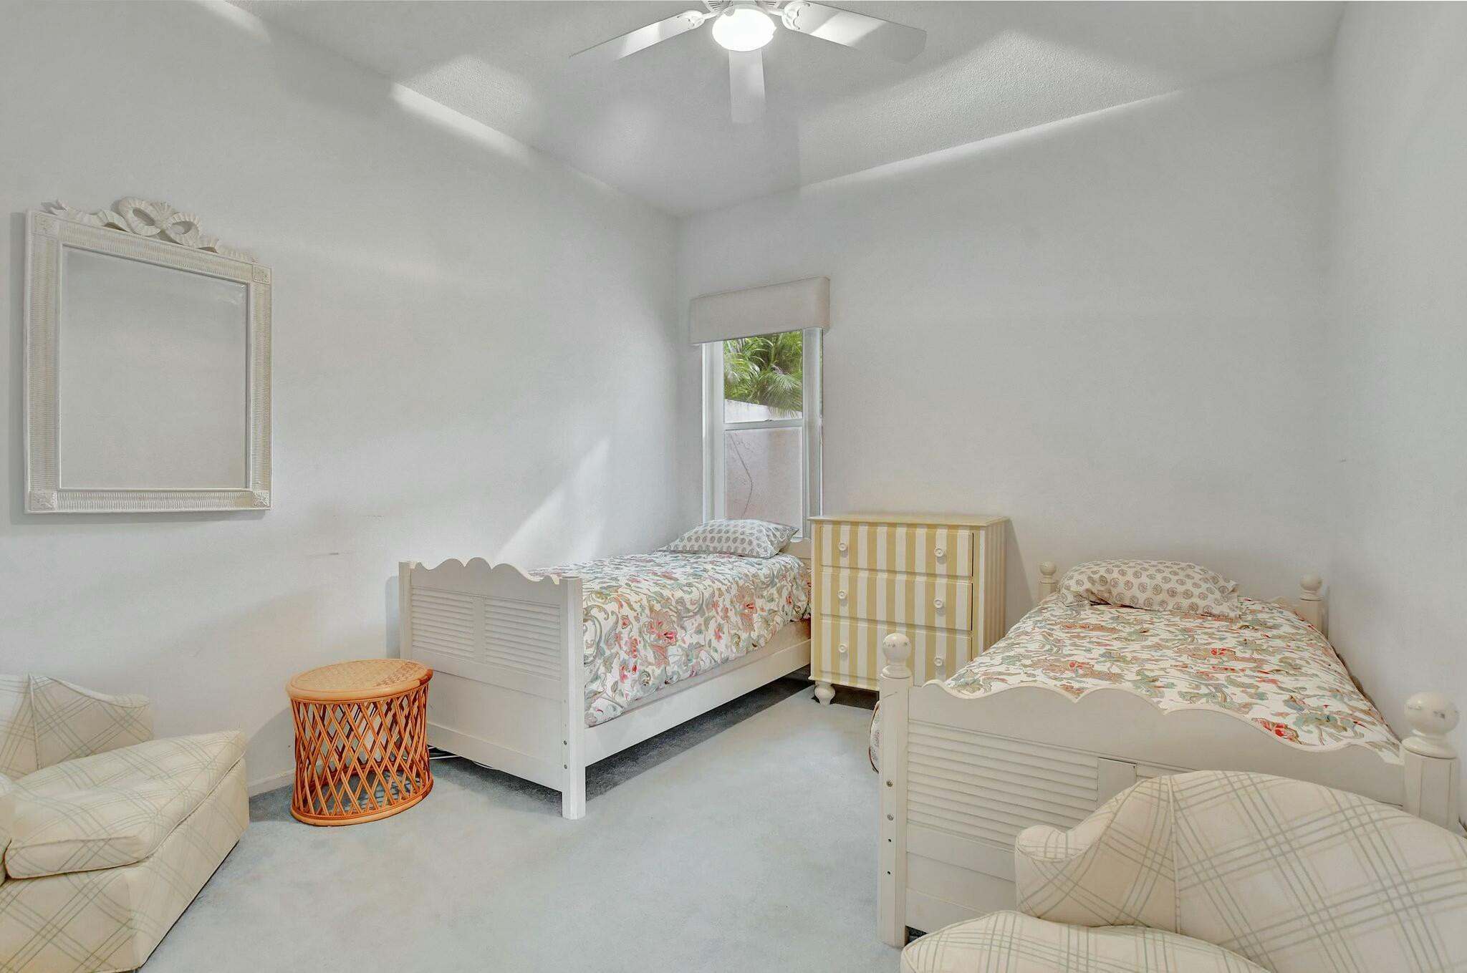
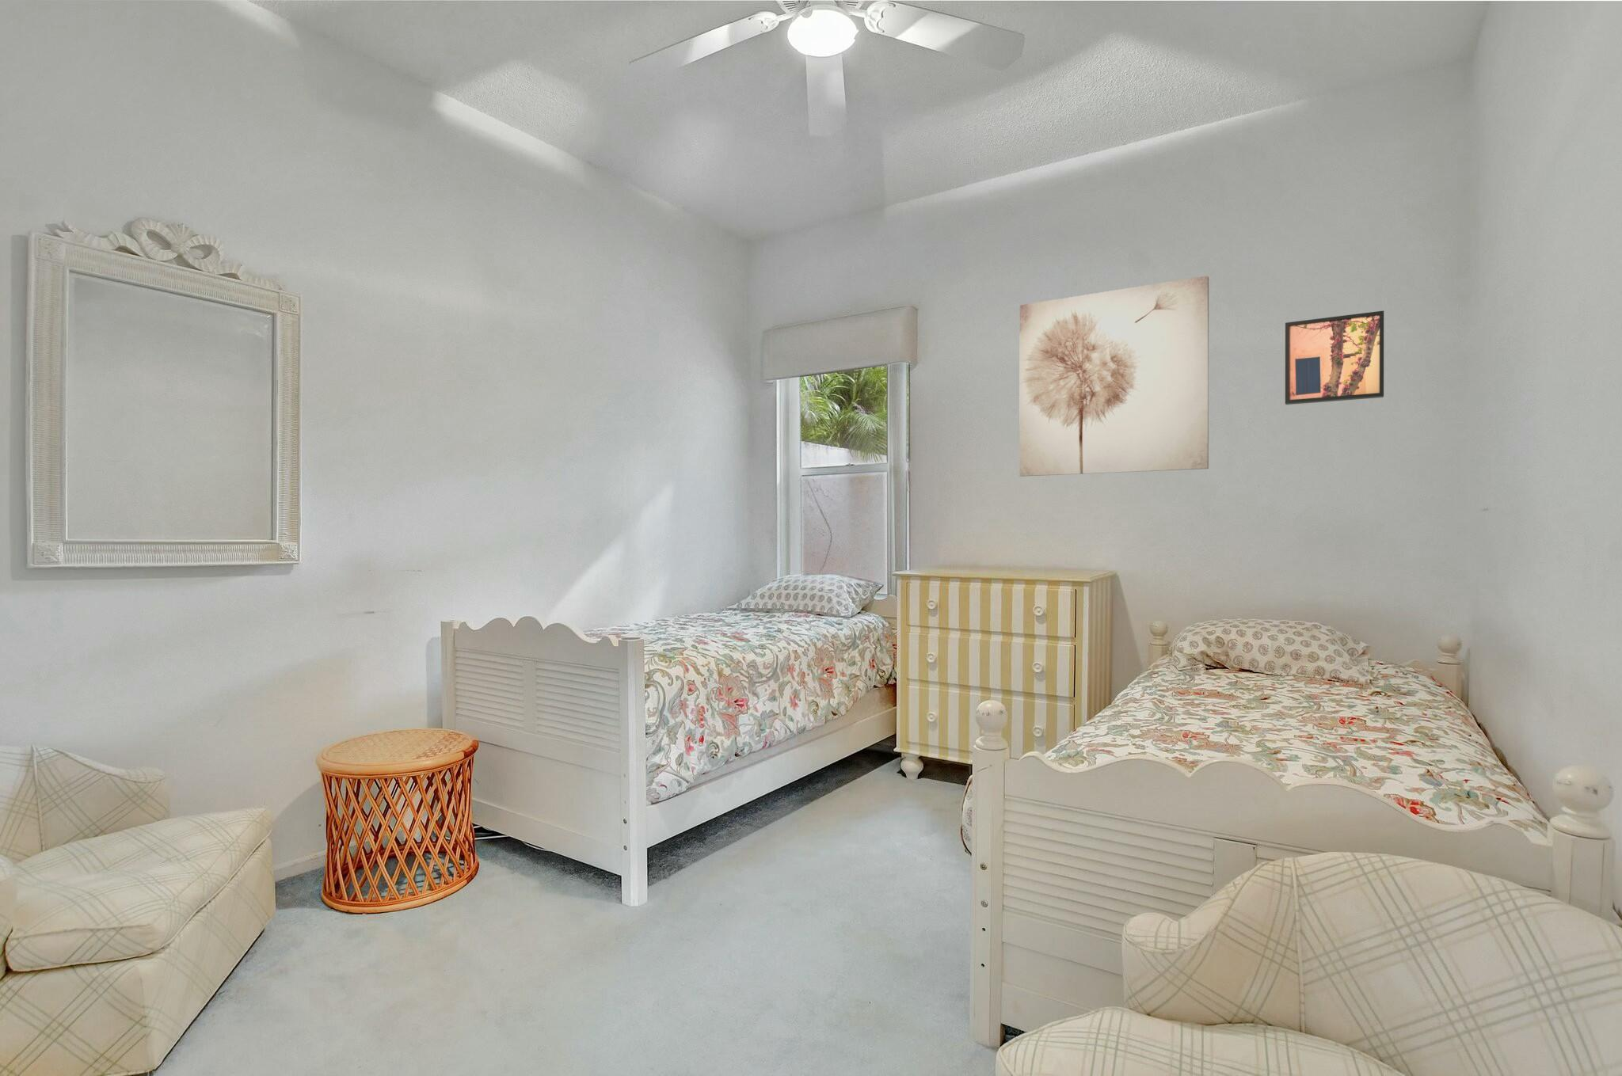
+ wall art [1285,310,1384,406]
+ wall art [1018,275,1209,478]
